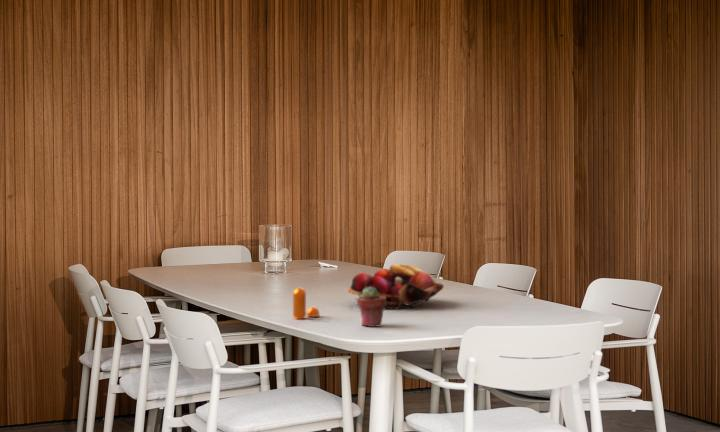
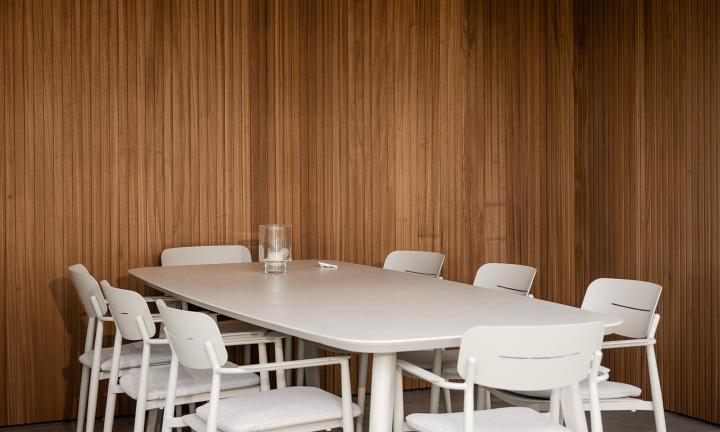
- pepper shaker [292,287,320,320]
- fruit basket [347,263,445,310]
- potted succulent [356,287,386,328]
